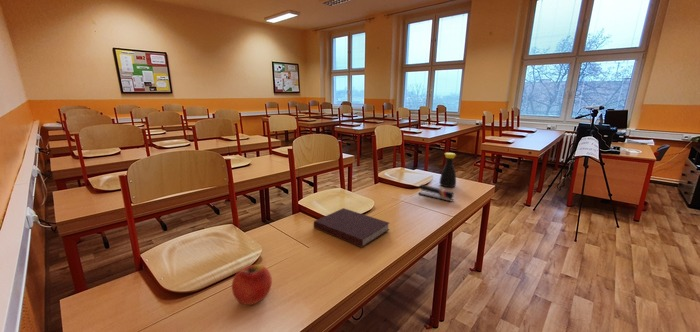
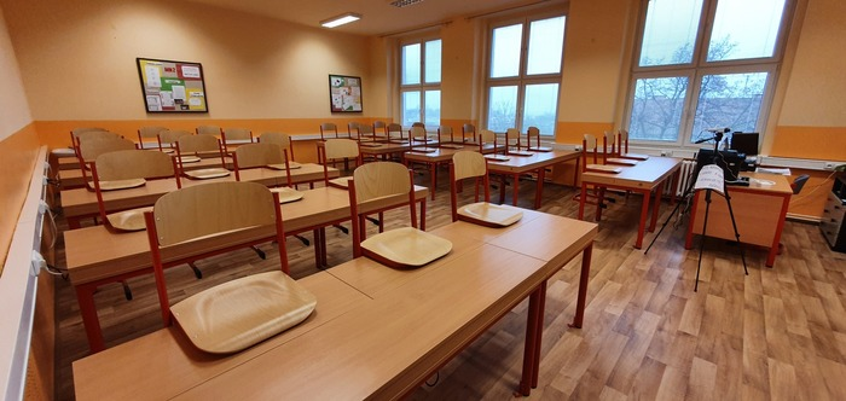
- apple [231,264,273,306]
- stapler [418,183,455,203]
- notebook [313,207,391,248]
- bottle [439,152,457,188]
